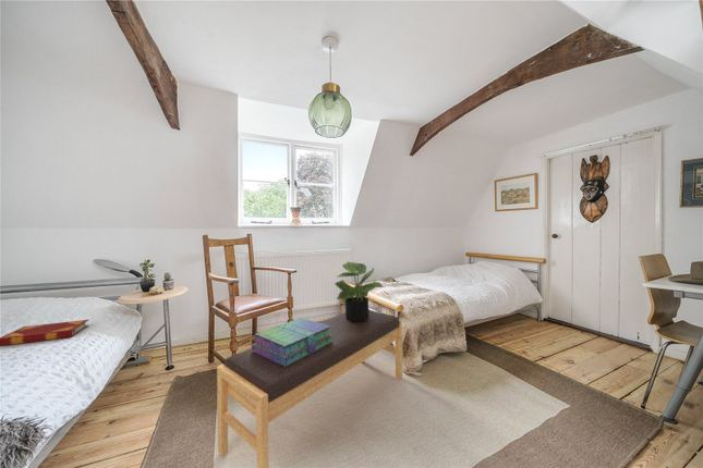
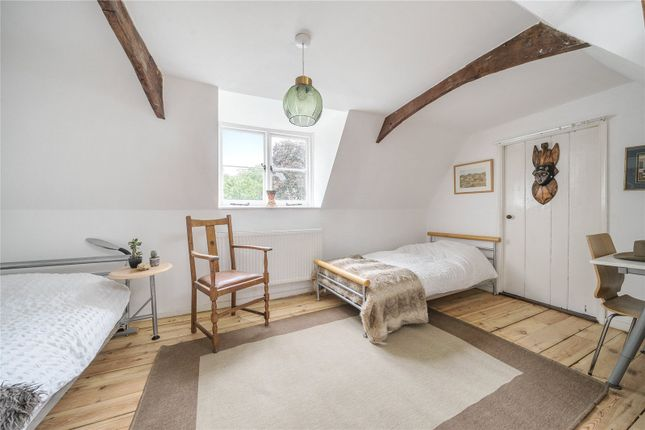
- hardback book [0,319,89,347]
- bench [216,309,403,468]
- potted plant [334,261,385,321]
- stack of books [251,317,332,367]
